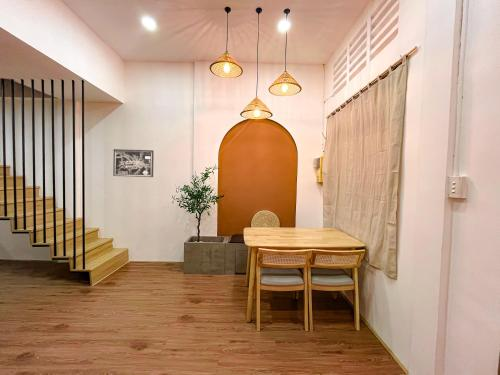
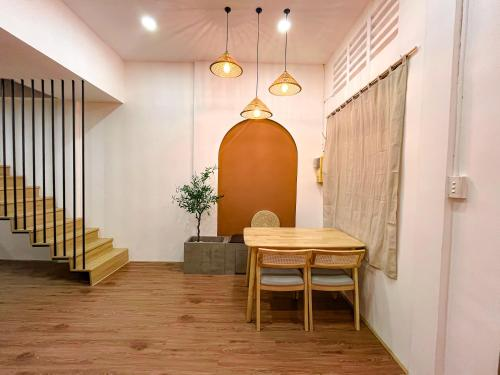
- wall art [112,148,155,178]
